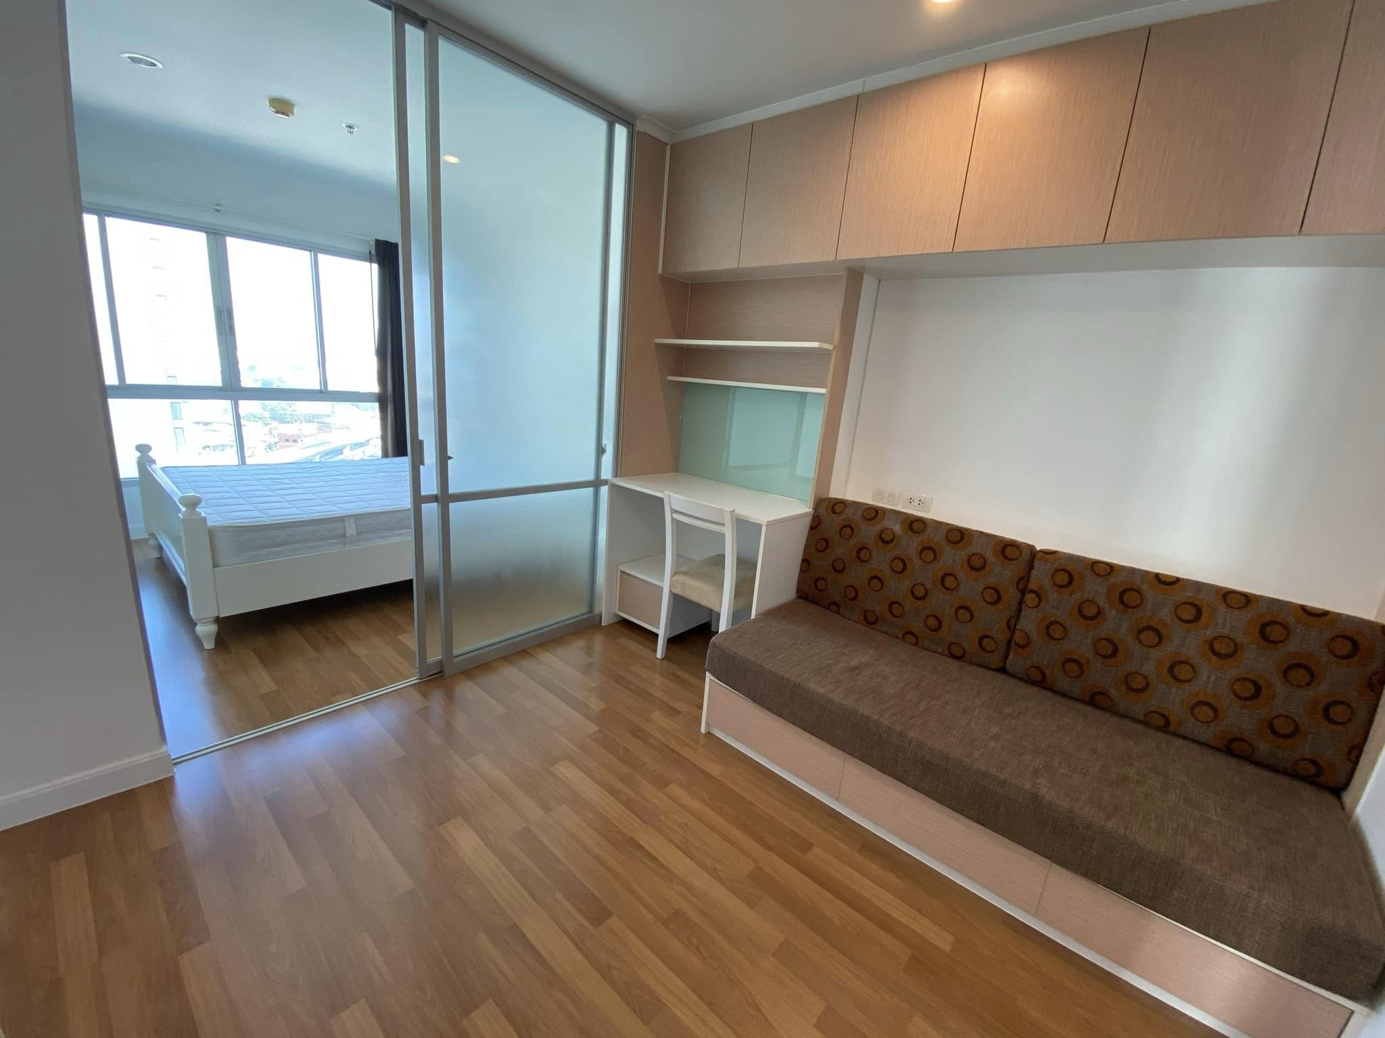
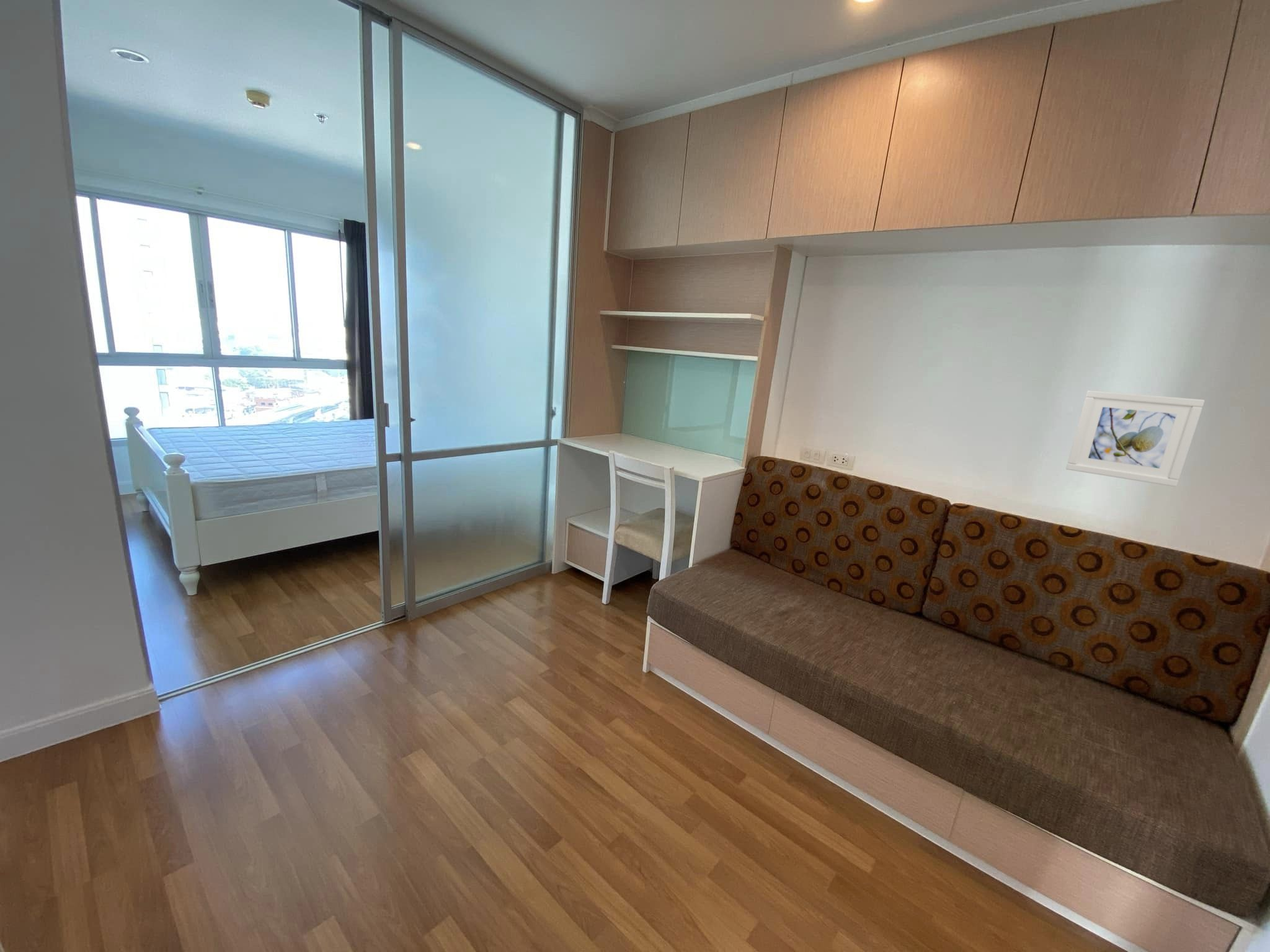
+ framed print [1065,390,1206,487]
